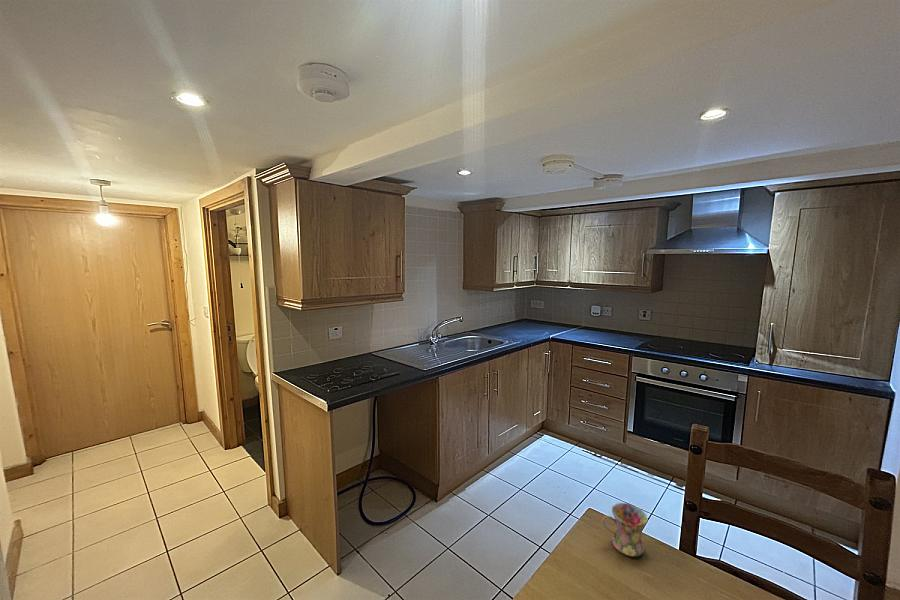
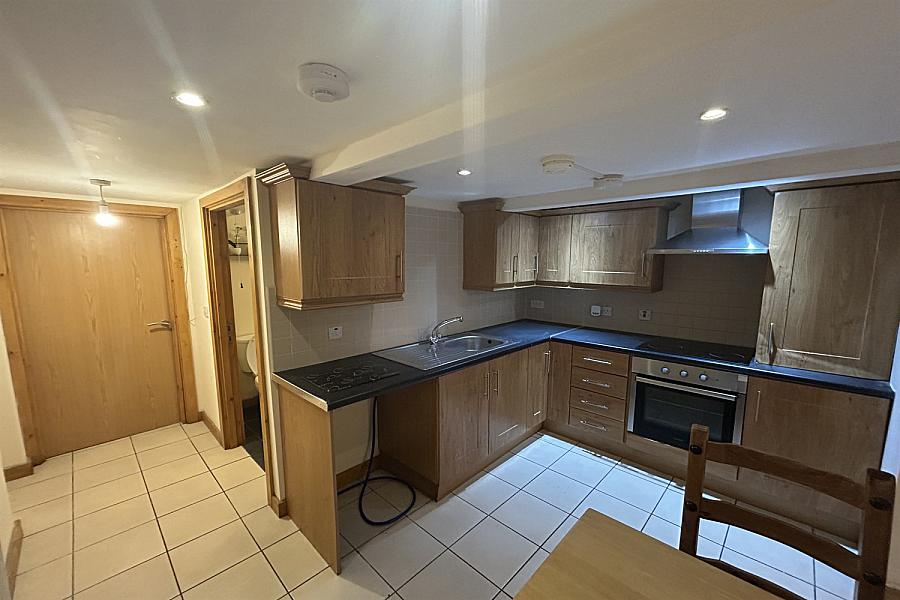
- mug [601,502,649,557]
